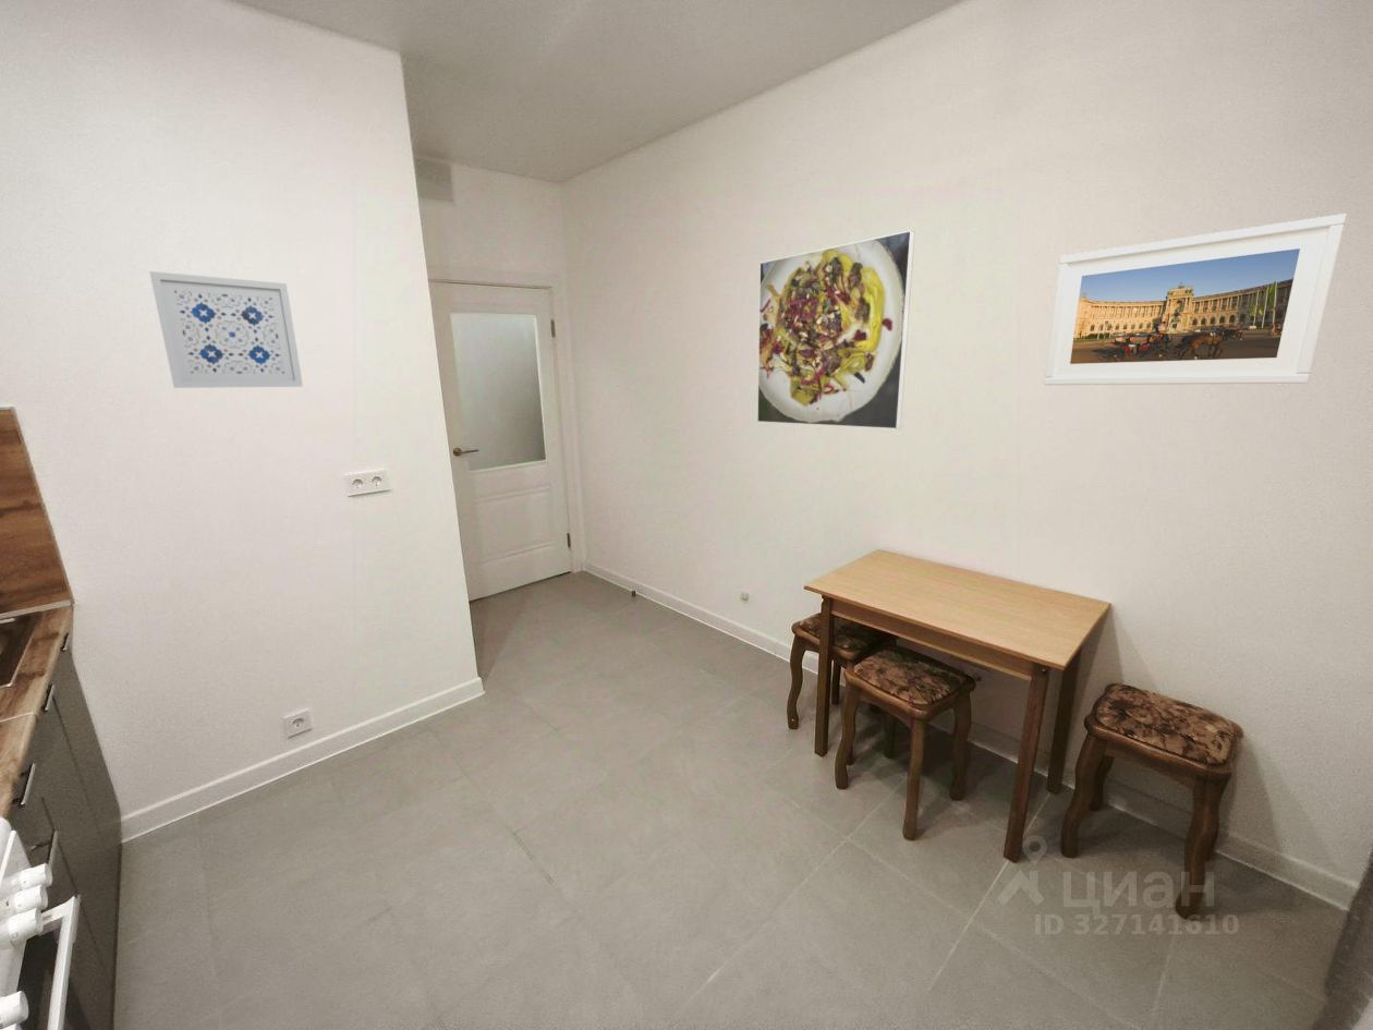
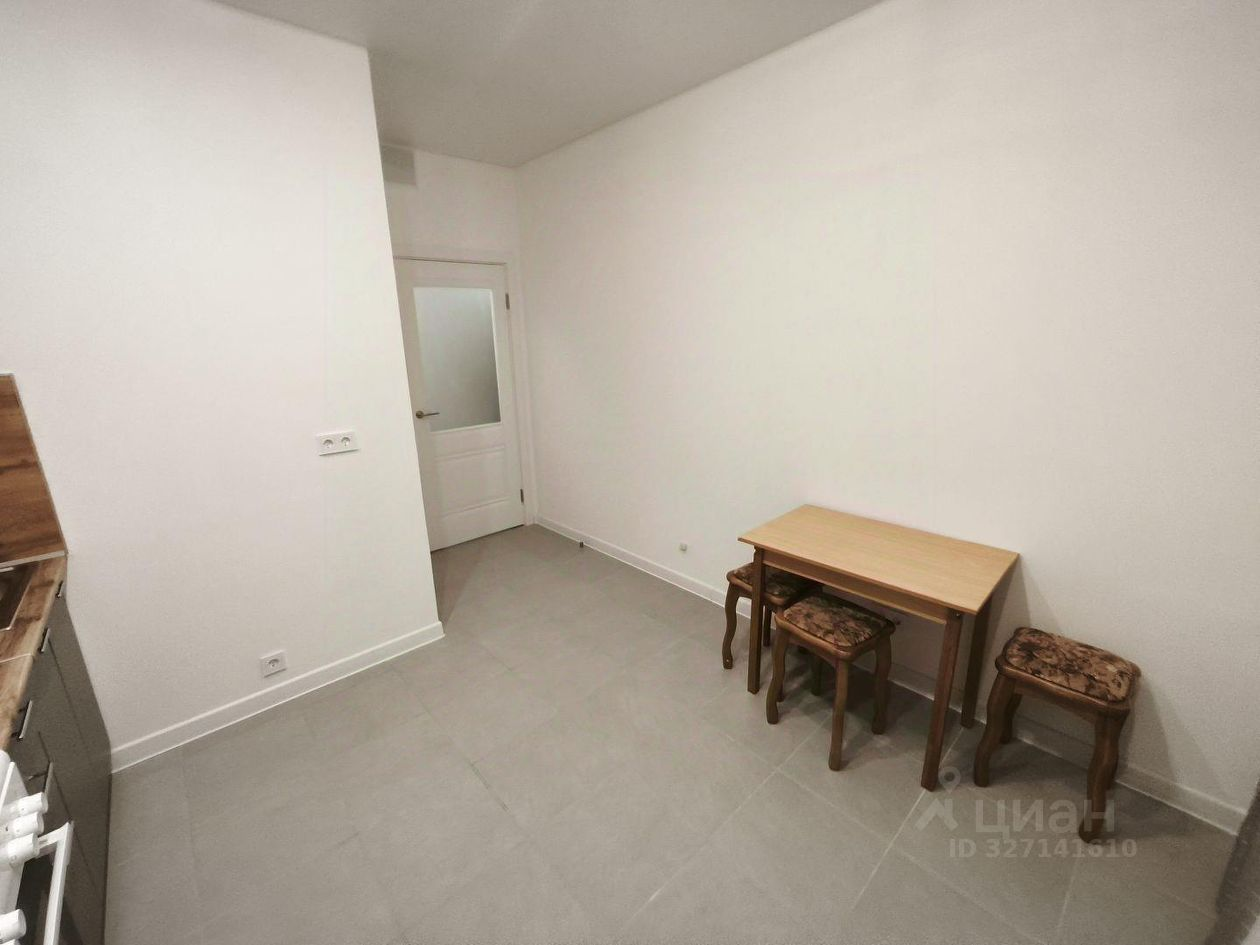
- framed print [756,229,916,431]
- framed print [1043,213,1348,386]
- wall art [148,270,304,389]
